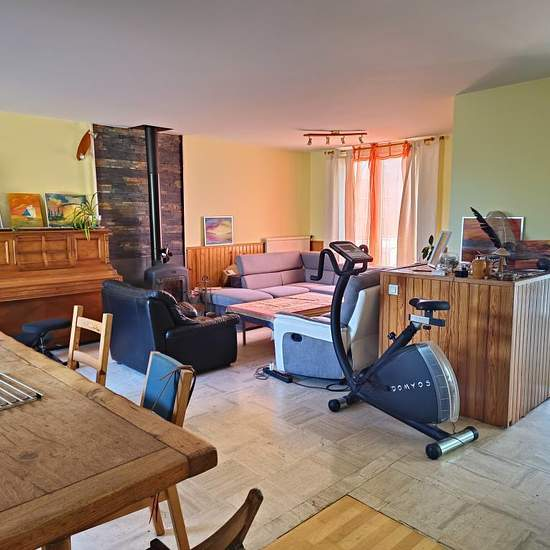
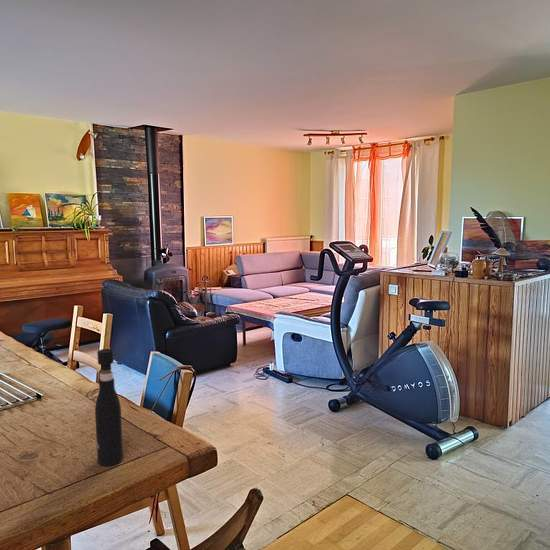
+ pepper grinder [94,348,124,467]
